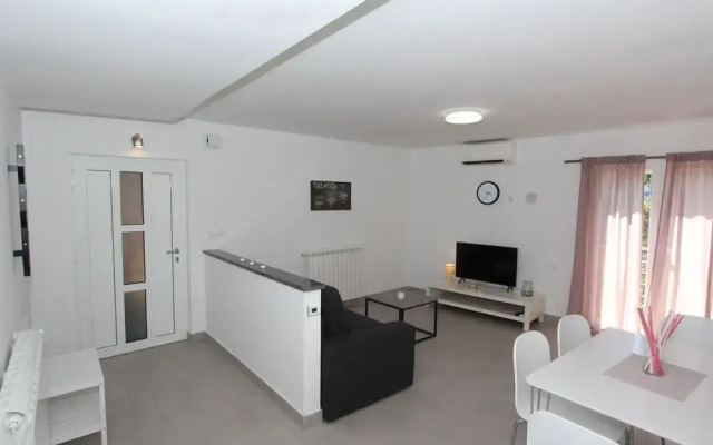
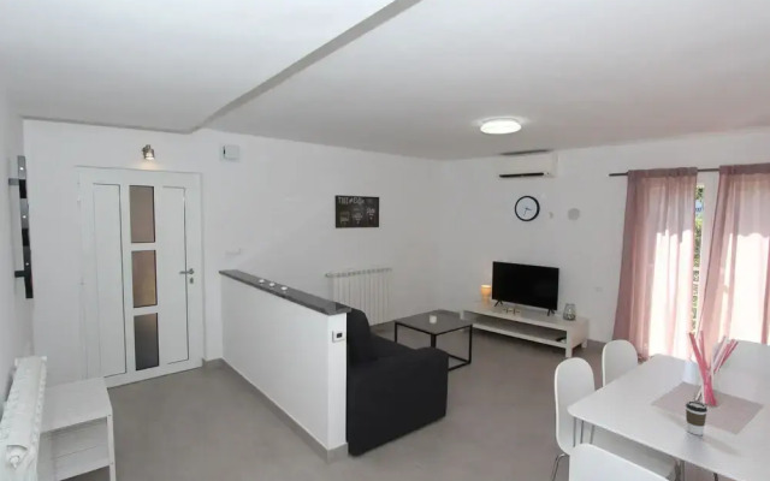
+ coffee cup [685,400,709,437]
